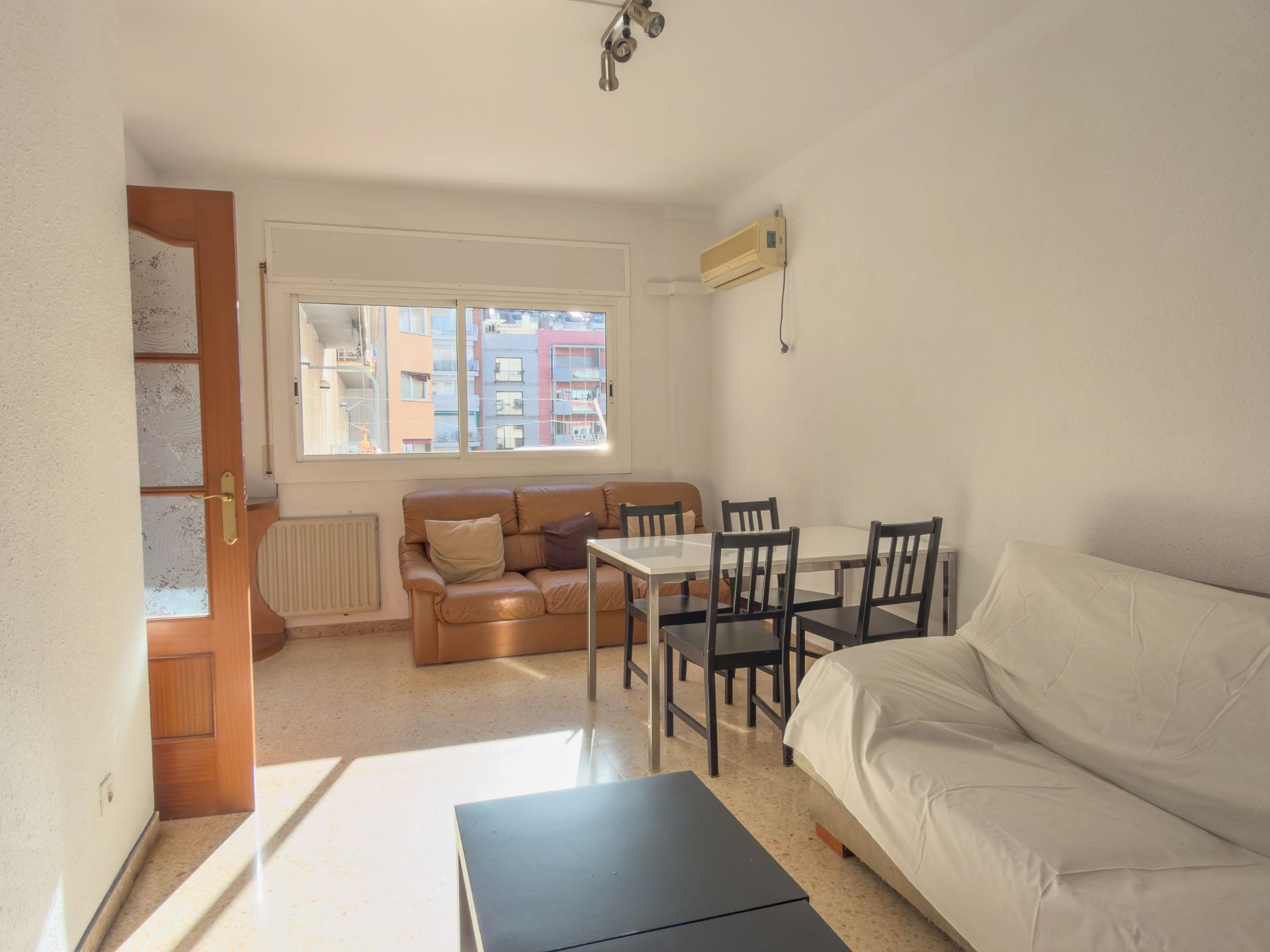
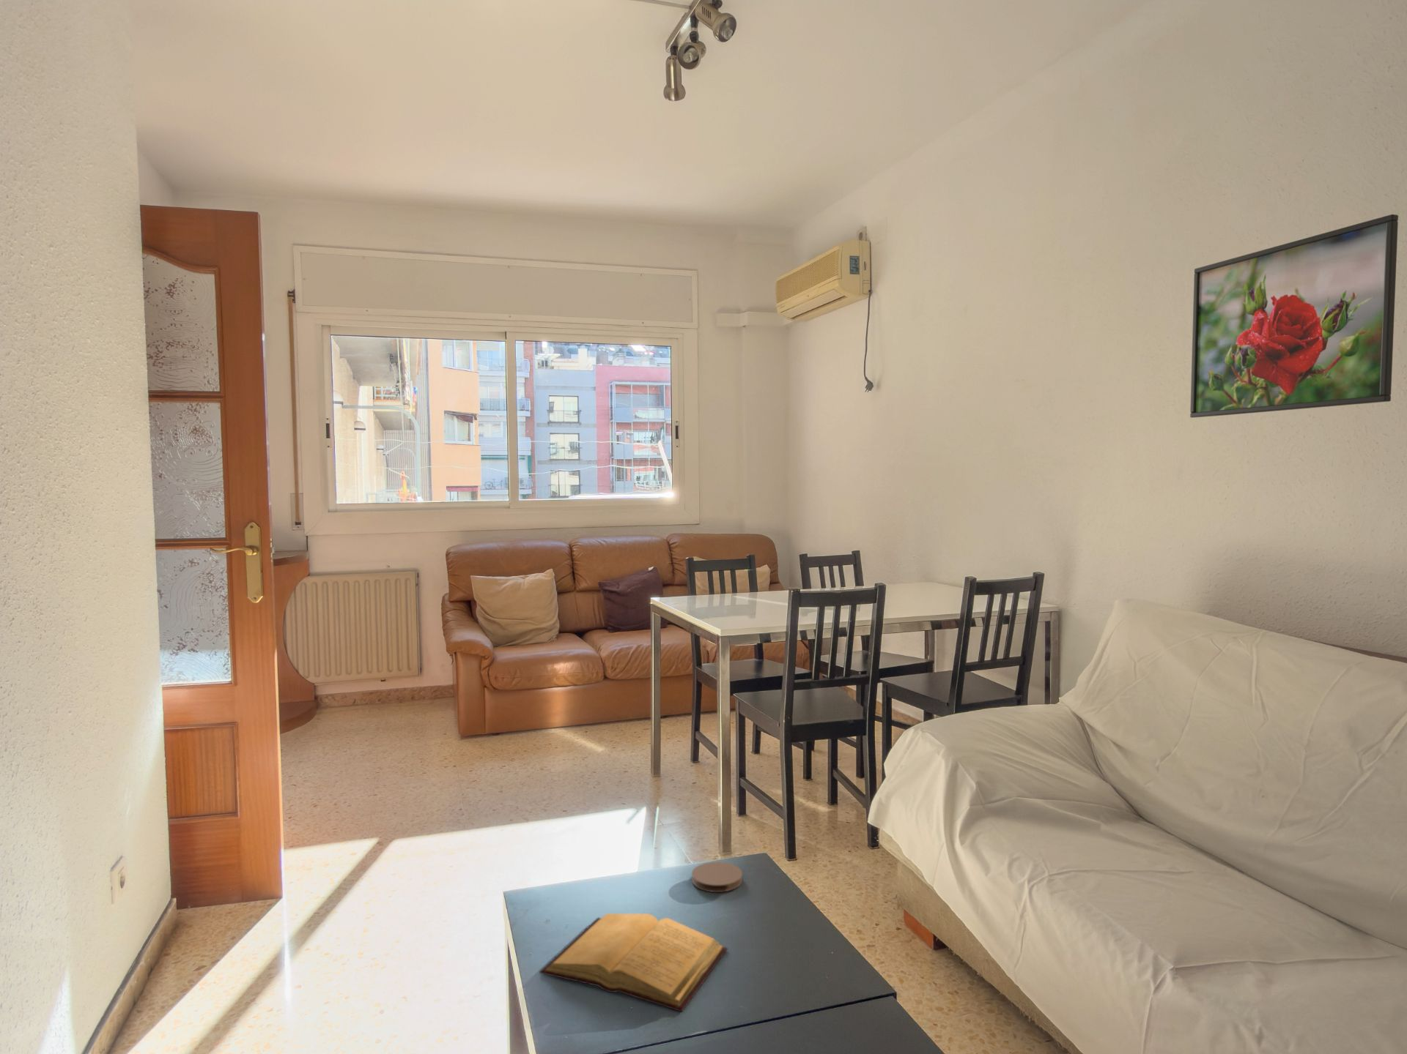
+ coaster [691,860,743,893]
+ book [538,912,728,1012]
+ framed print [1190,214,1399,418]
